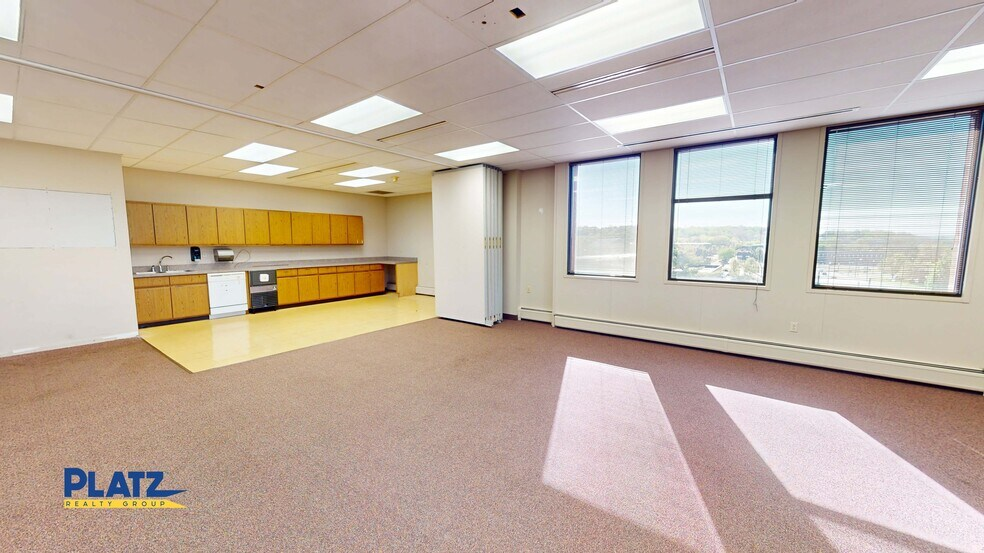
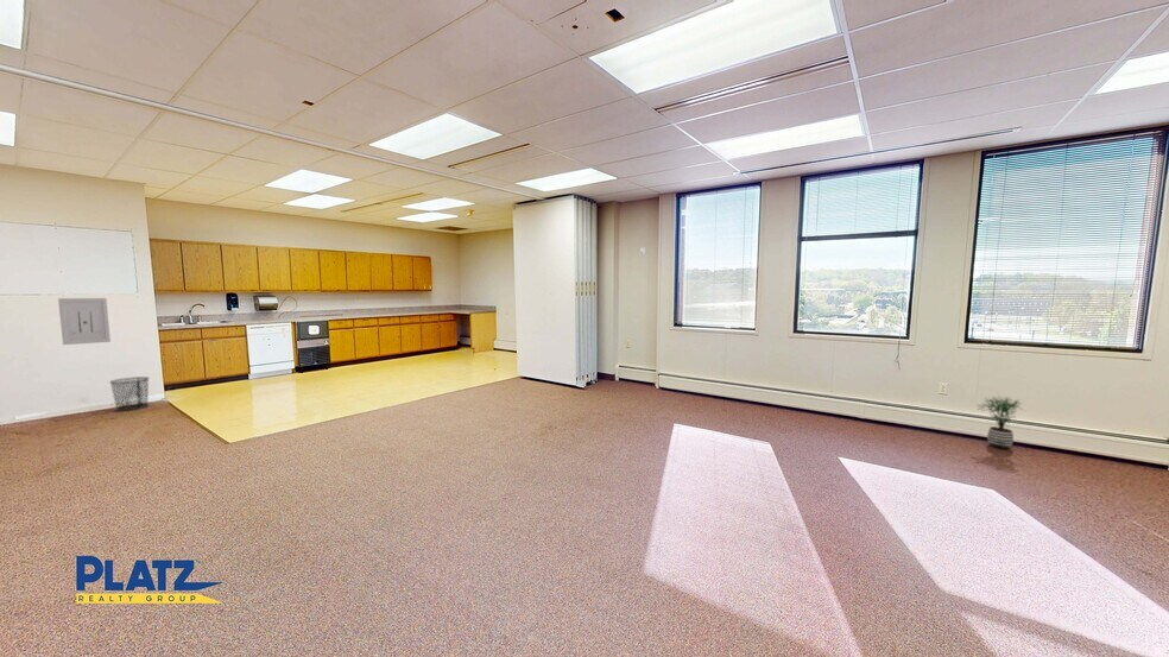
+ waste bin [108,375,151,412]
+ wall art [57,297,112,346]
+ potted plant [977,396,1026,450]
